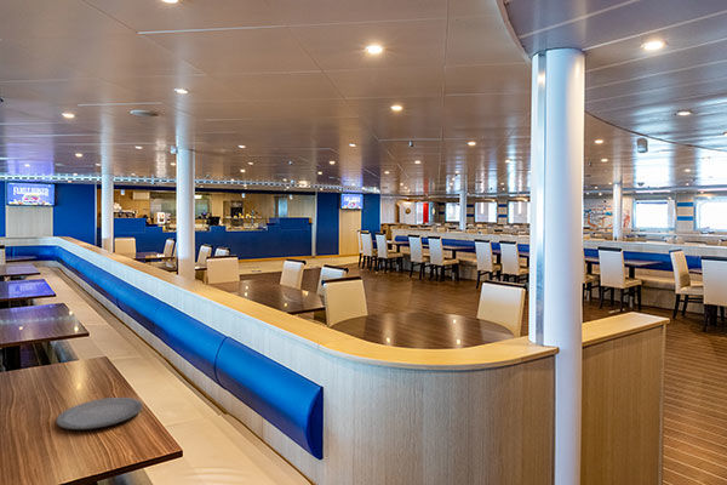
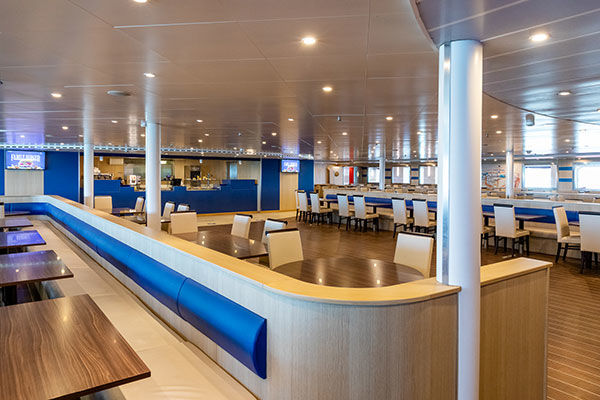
- plate [56,396,143,430]
